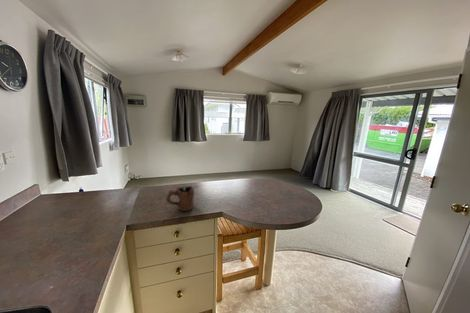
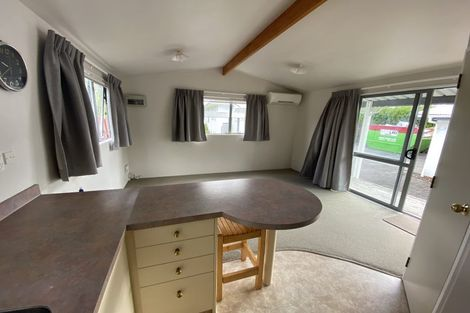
- mug [165,185,195,212]
